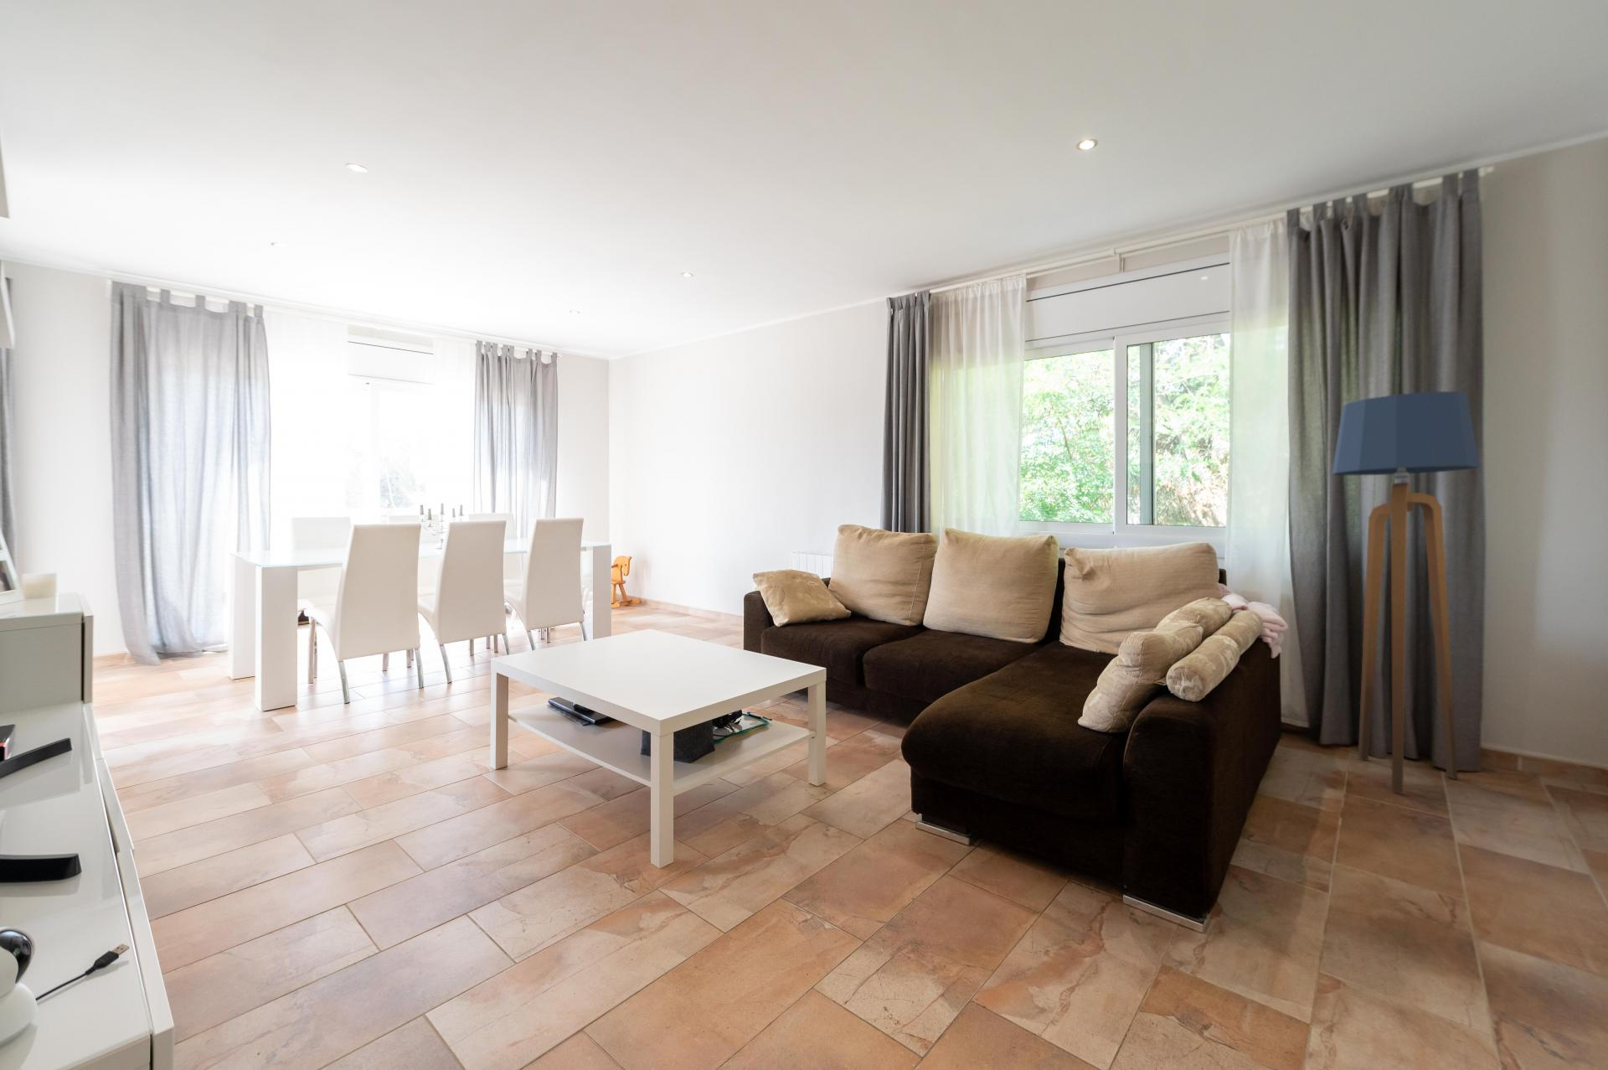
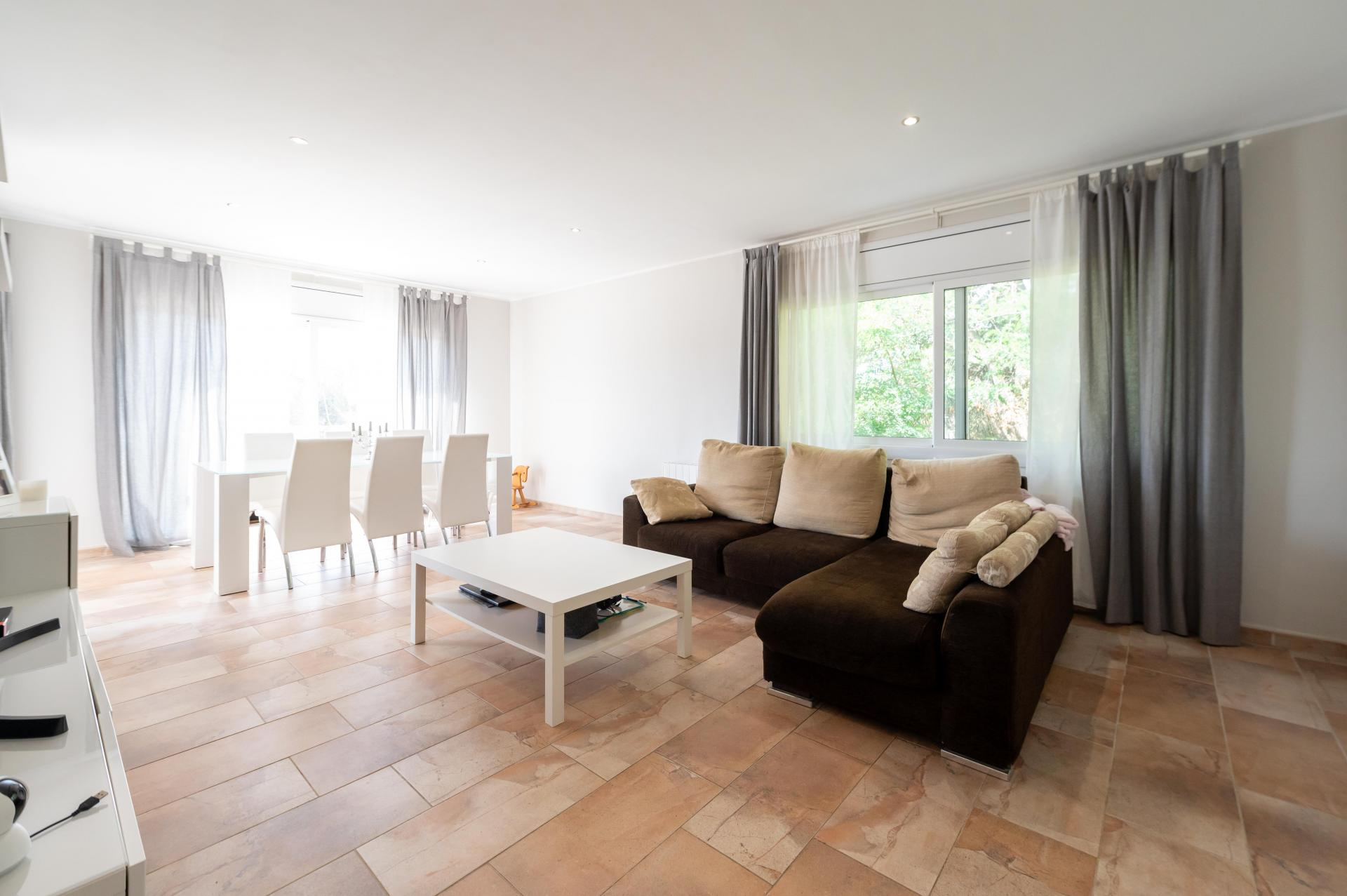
- floor lamp [1331,391,1480,793]
